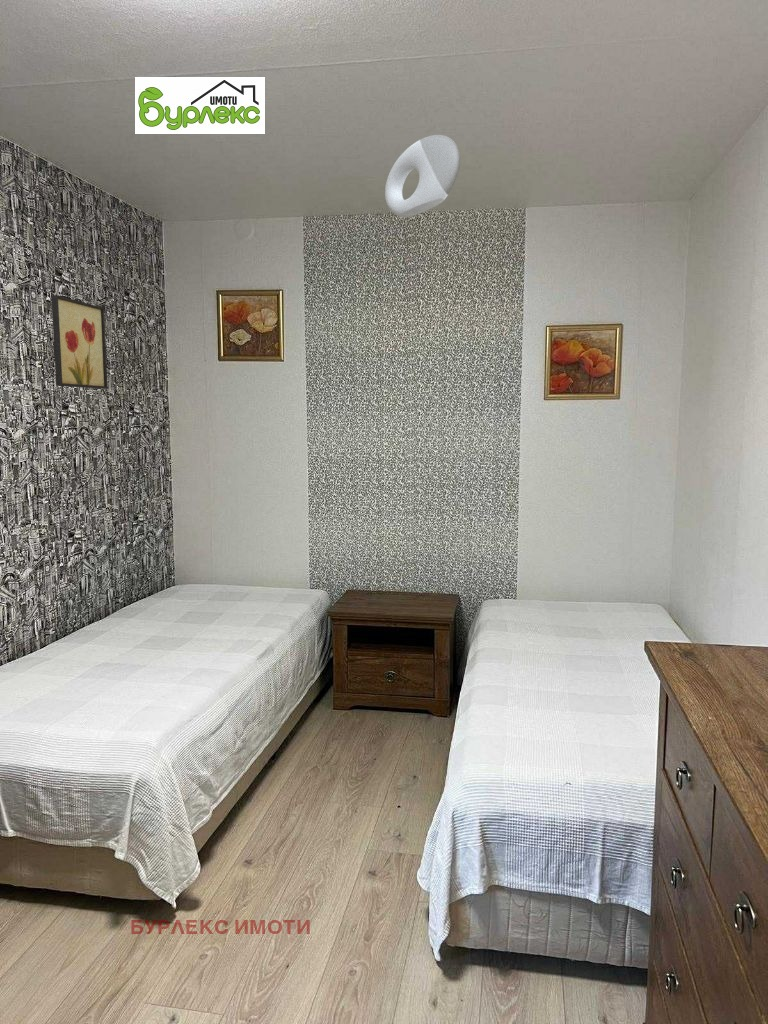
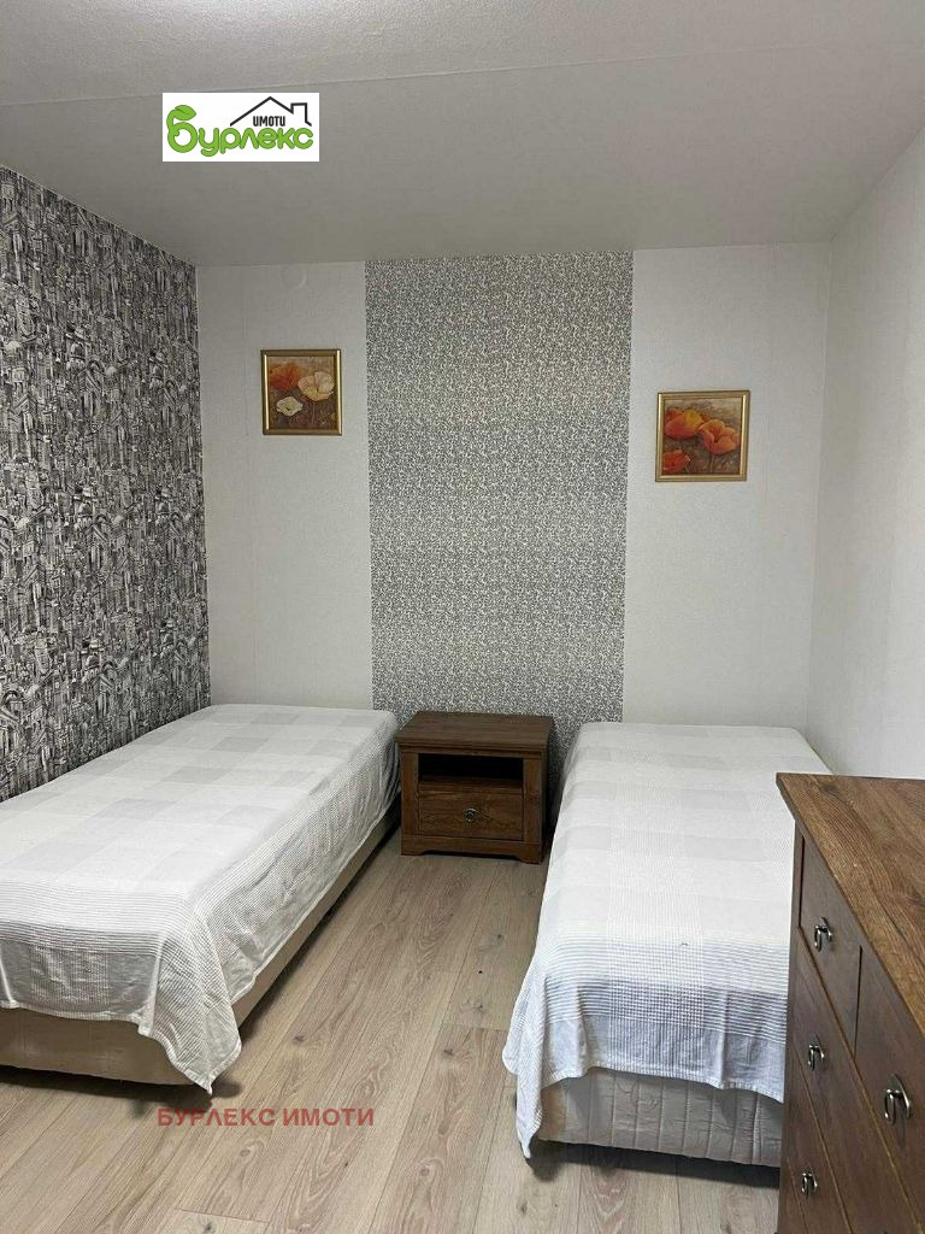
- wall art [50,294,108,390]
- ceiling light [384,134,461,219]
